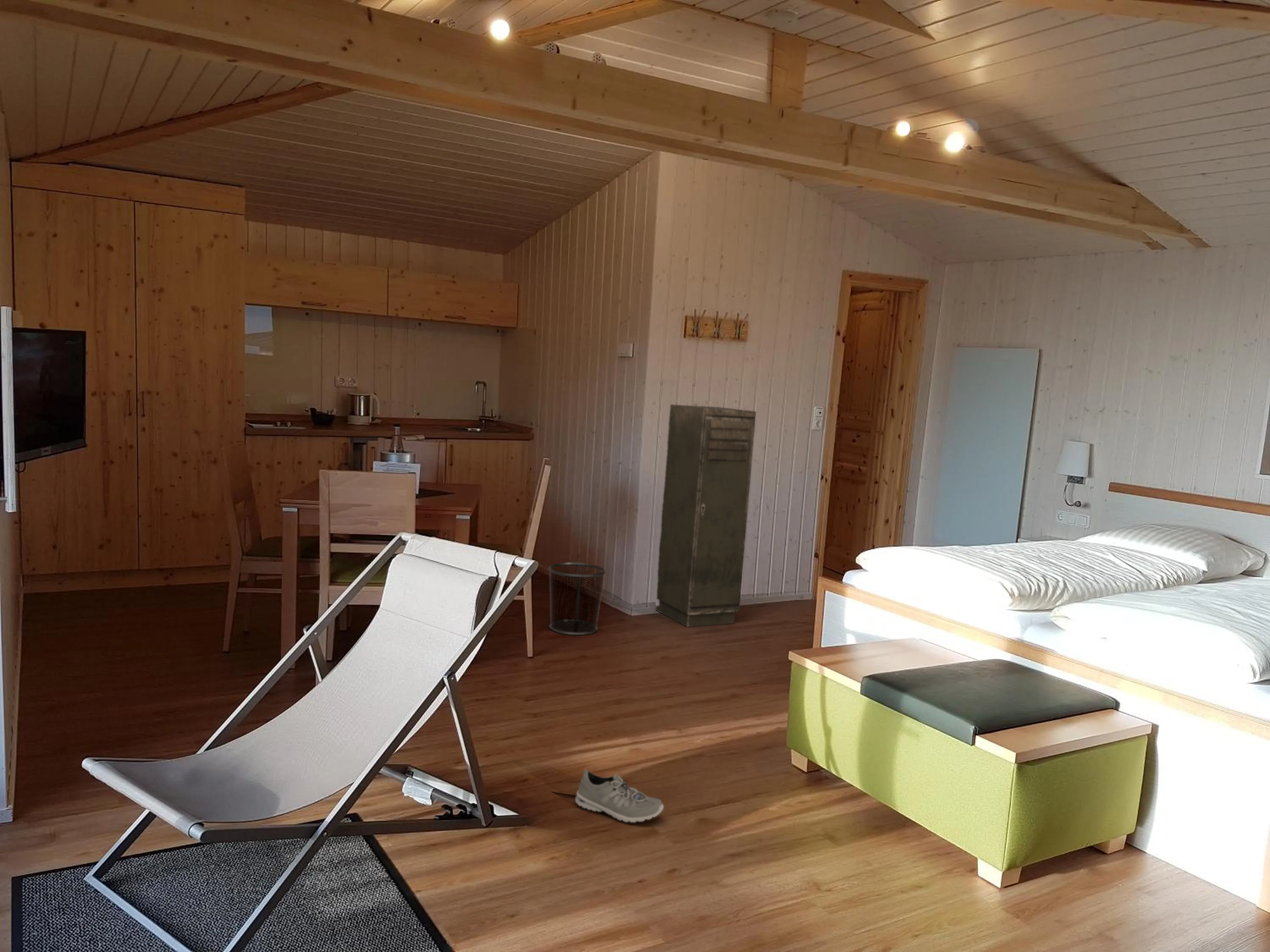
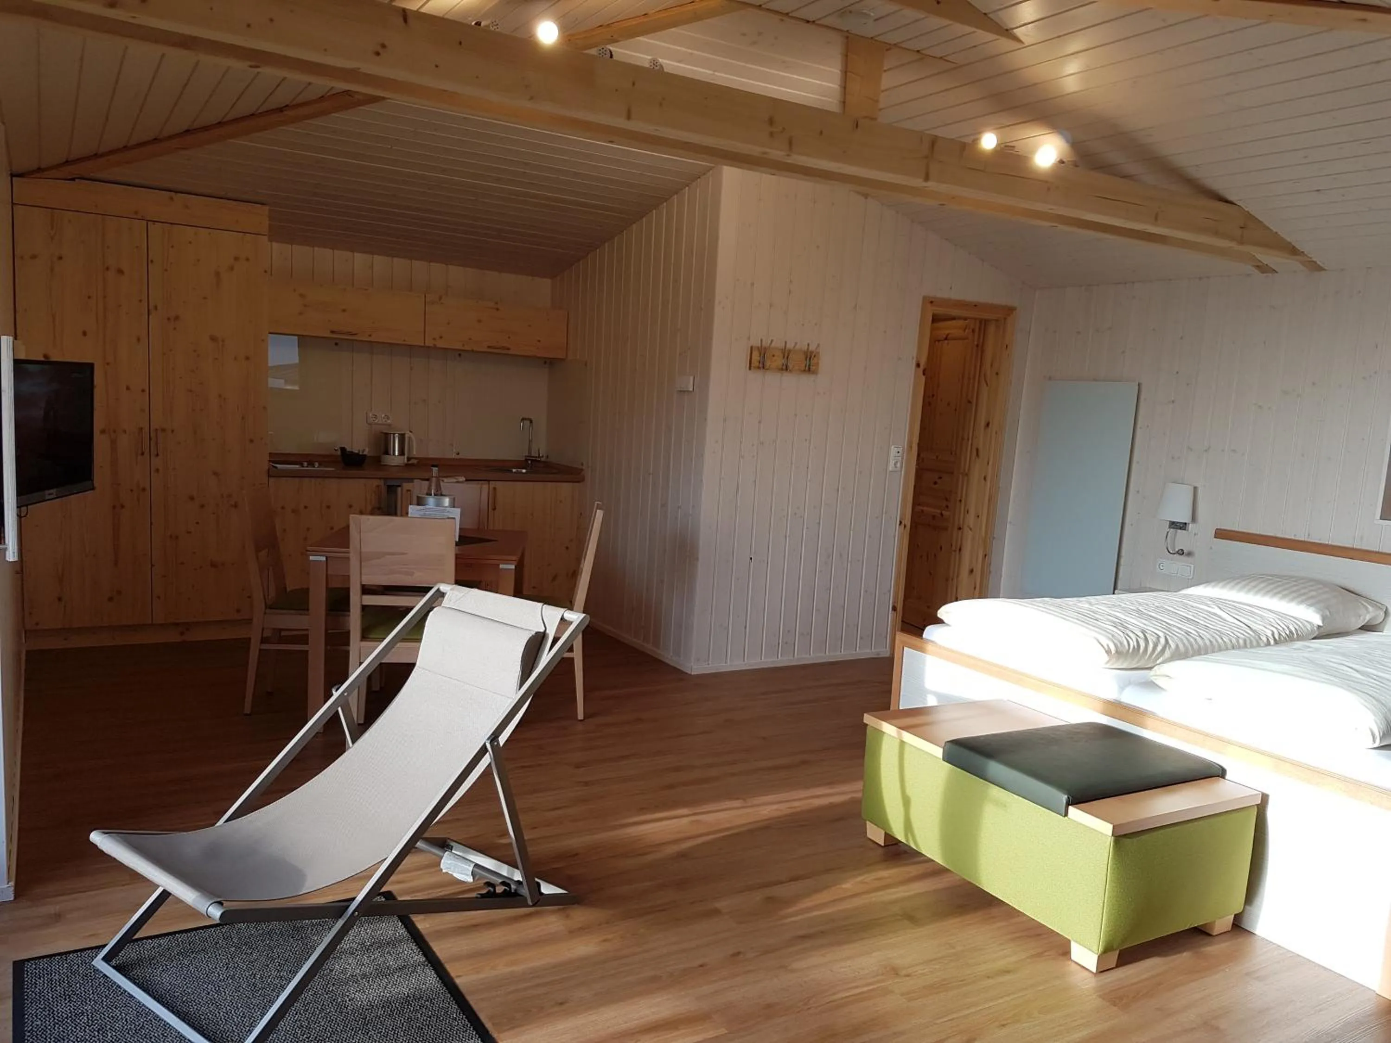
- sneaker [575,769,664,823]
- storage cabinet [655,404,756,627]
- waste bin [548,562,607,636]
